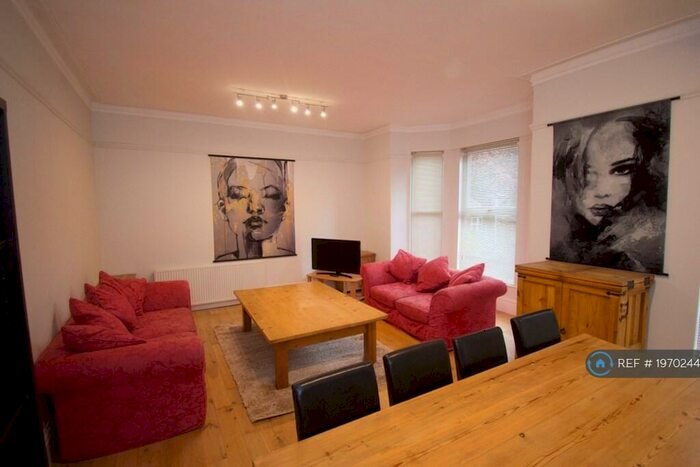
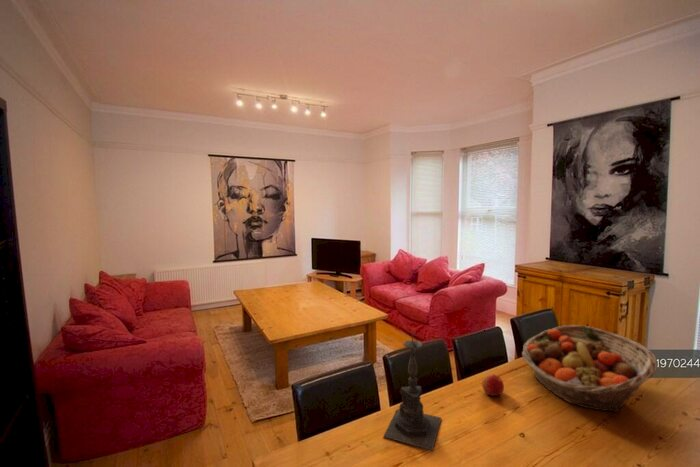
+ apple [481,373,505,397]
+ candle holder [382,327,442,452]
+ fruit basket [521,324,658,413]
